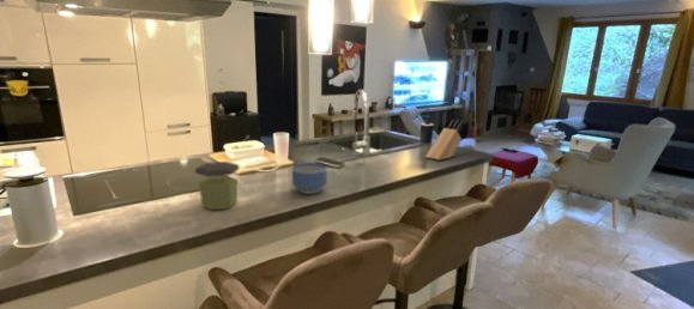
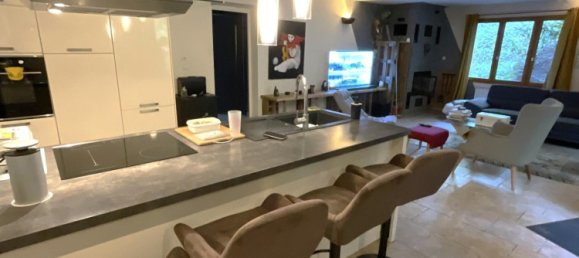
- jar [194,160,240,211]
- knife block [424,117,465,162]
- bowl [291,162,328,195]
